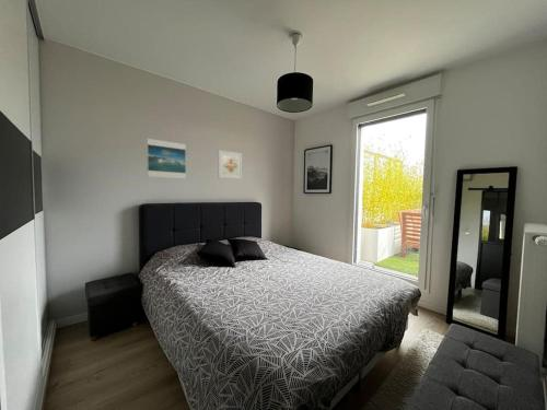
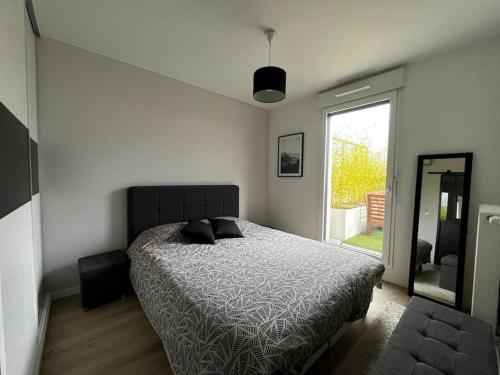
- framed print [146,138,187,180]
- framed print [217,149,243,180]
